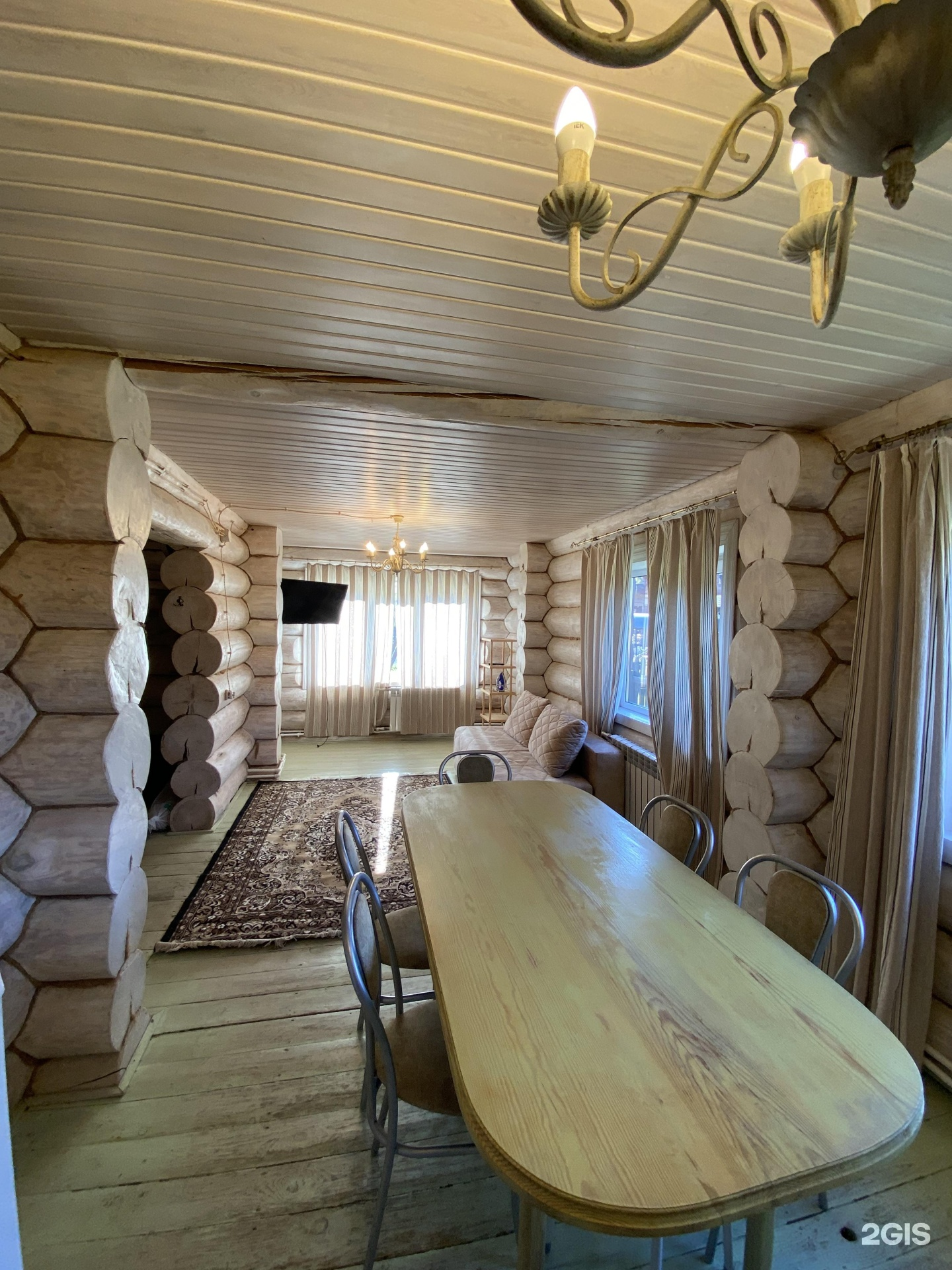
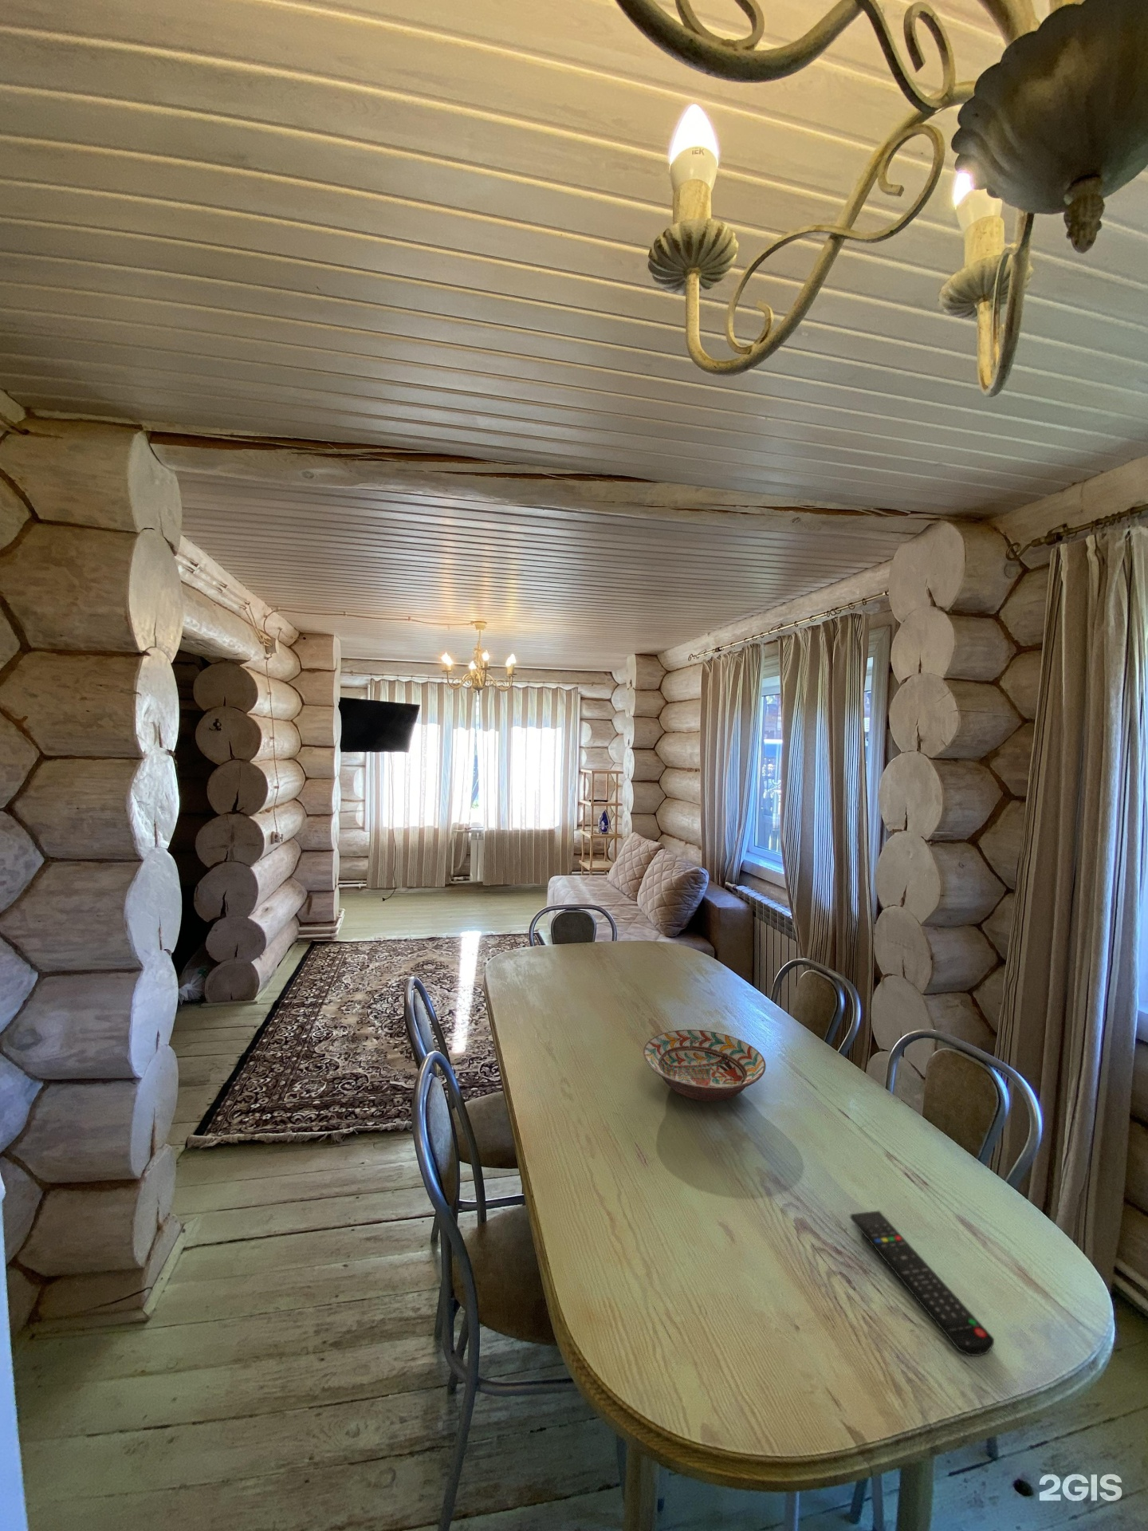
+ remote control [849,1209,995,1357]
+ decorative bowl [643,1028,767,1102]
